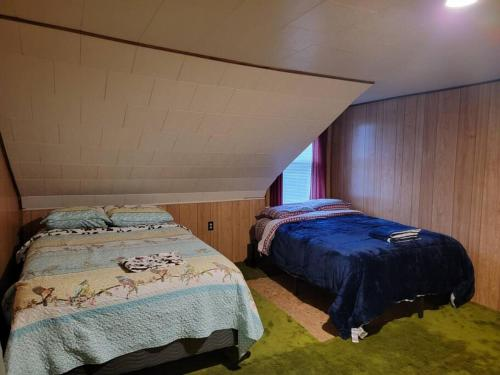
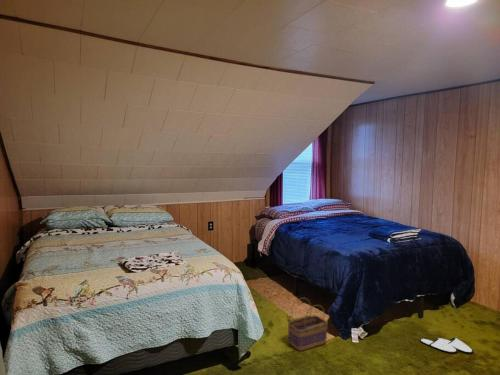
+ basket [287,297,329,352]
+ slippers [419,337,474,355]
